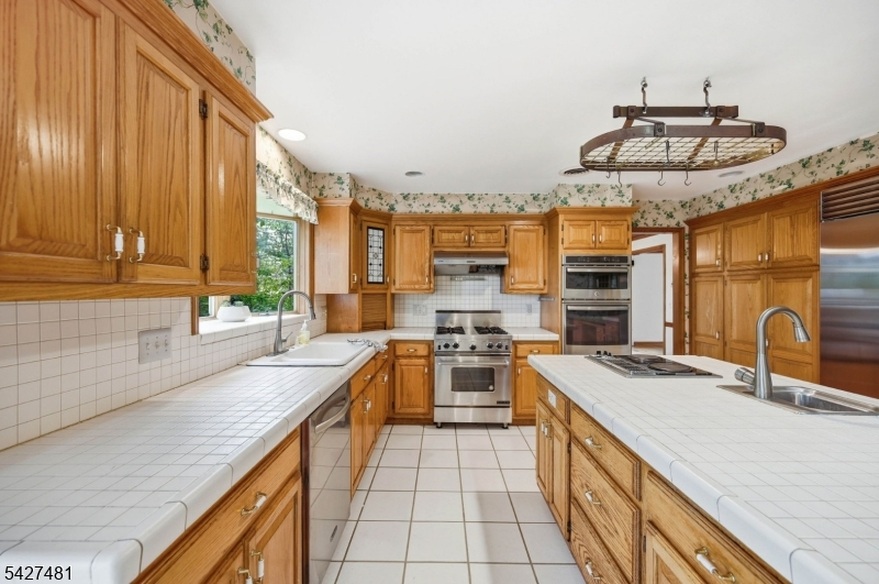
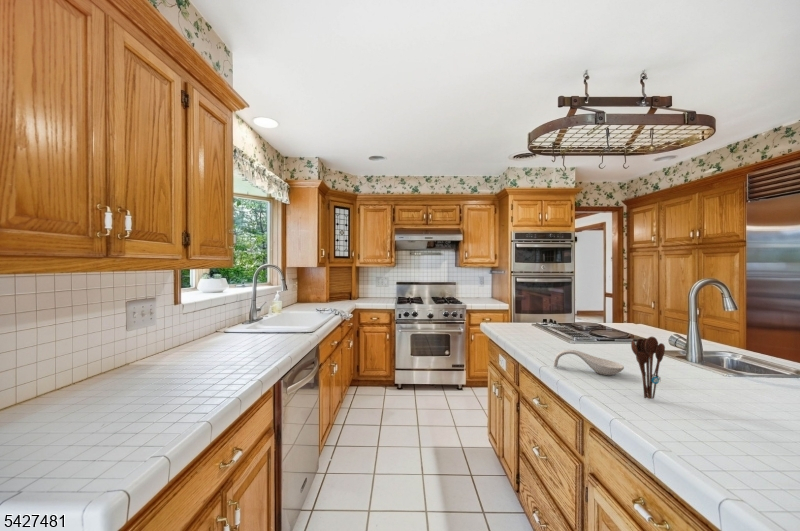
+ spoon rest [553,349,625,376]
+ utensil holder [630,336,666,400]
